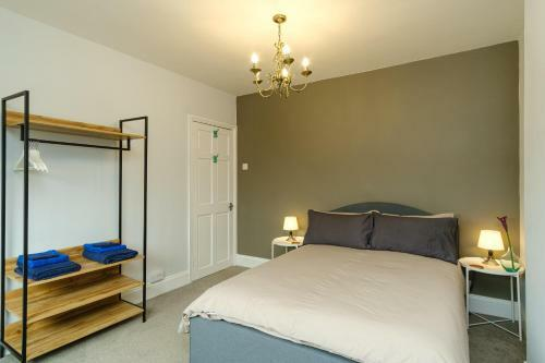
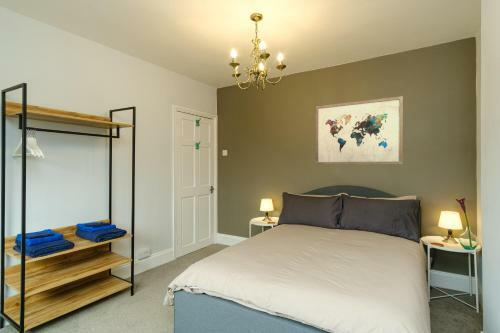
+ wall art [315,95,404,165]
